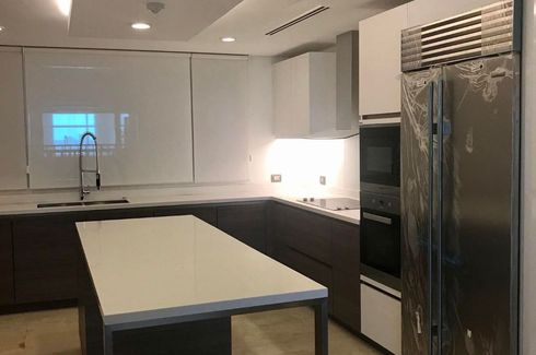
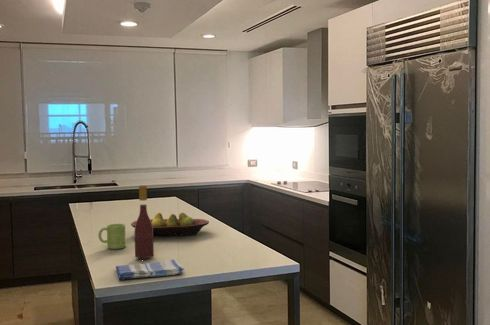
+ mug [97,223,127,250]
+ fruit bowl [130,212,210,237]
+ dish towel [115,258,185,281]
+ wine bottle [134,184,155,259]
